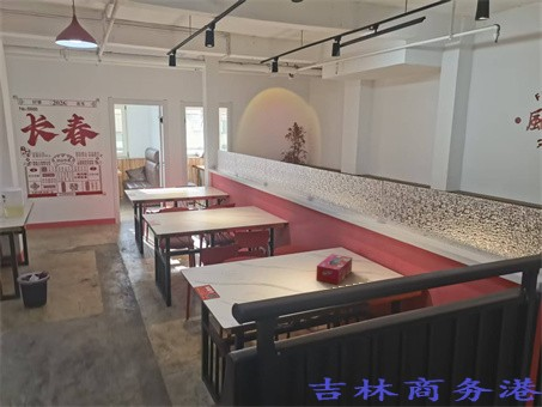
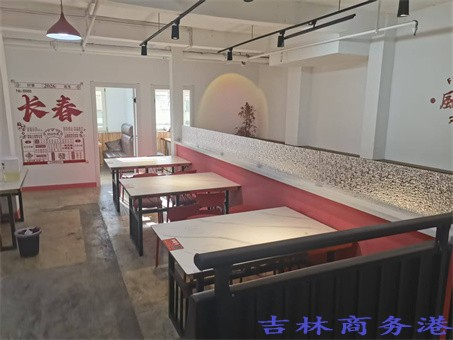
- tissue box [315,253,353,286]
